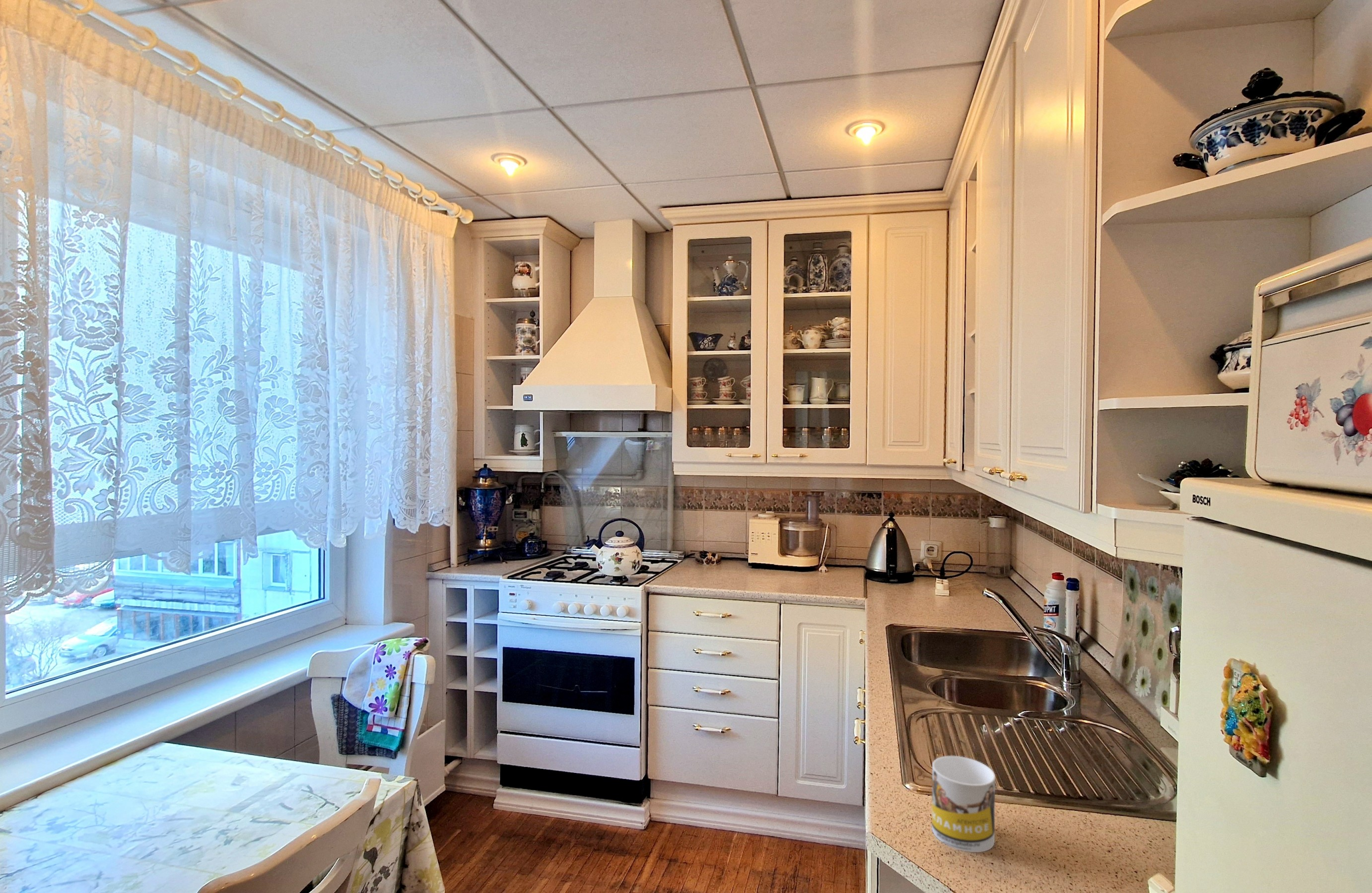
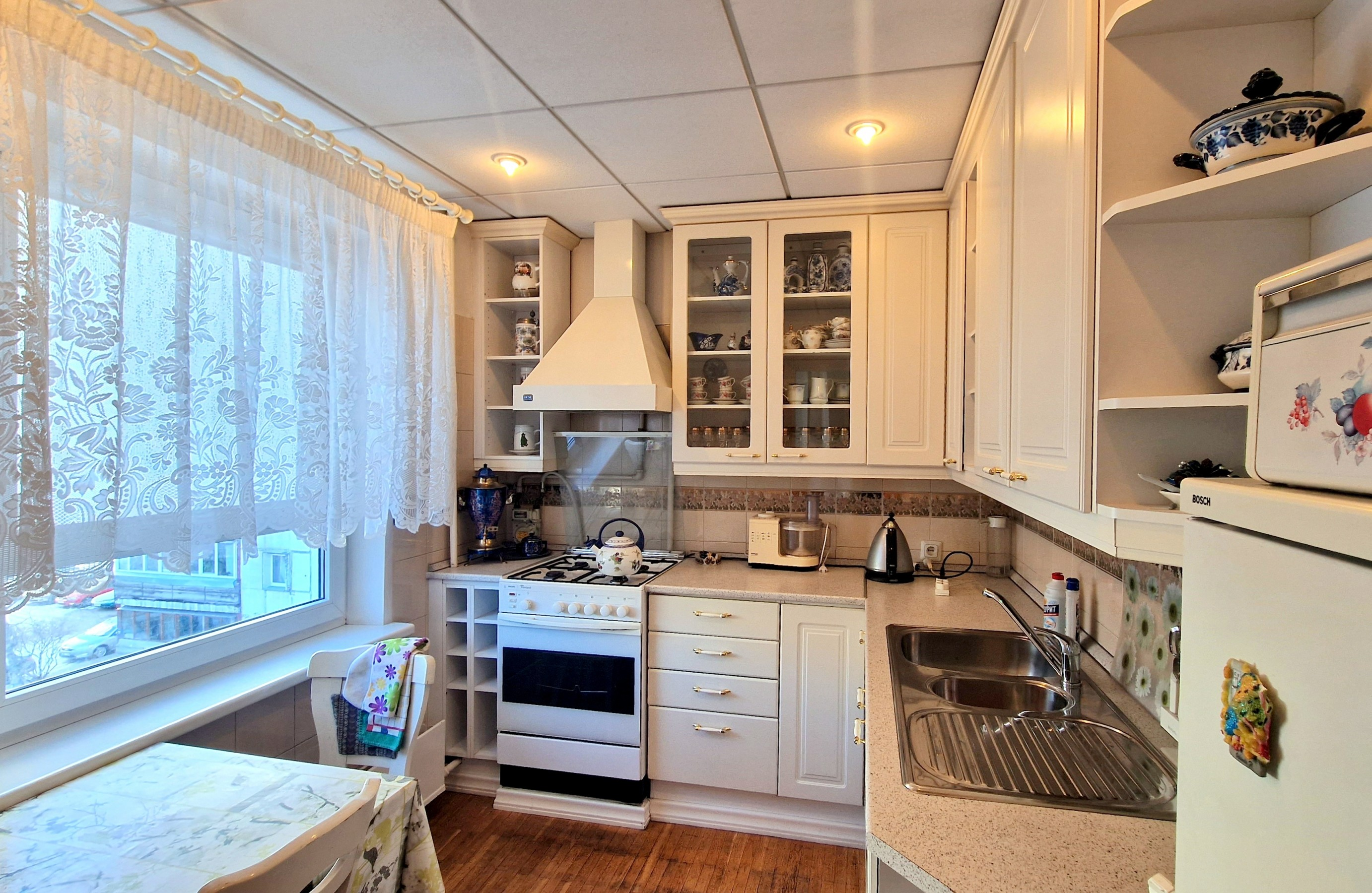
- mug [931,756,996,853]
